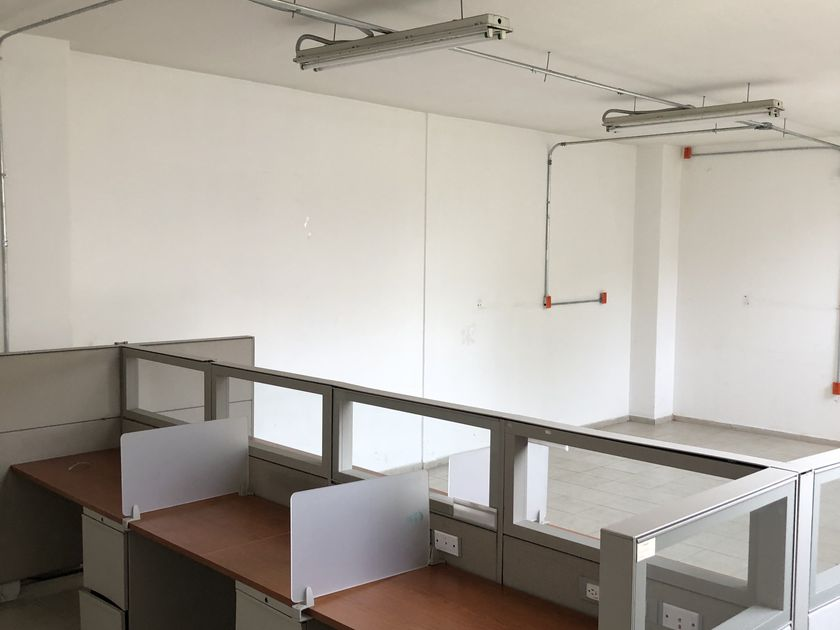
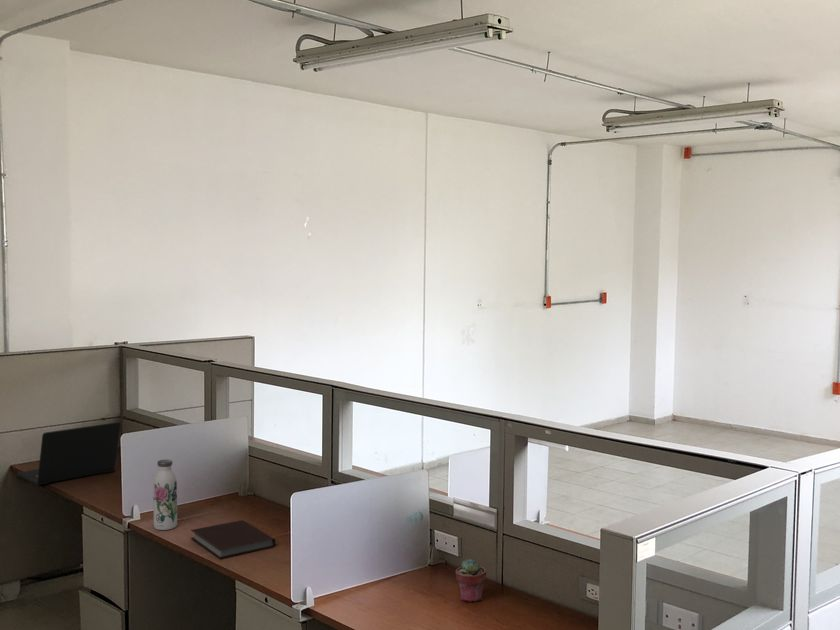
+ notebook [190,519,276,560]
+ water bottle [152,458,178,531]
+ laptop [16,421,122,486]
+ potted succulent [455,558,487,603]
